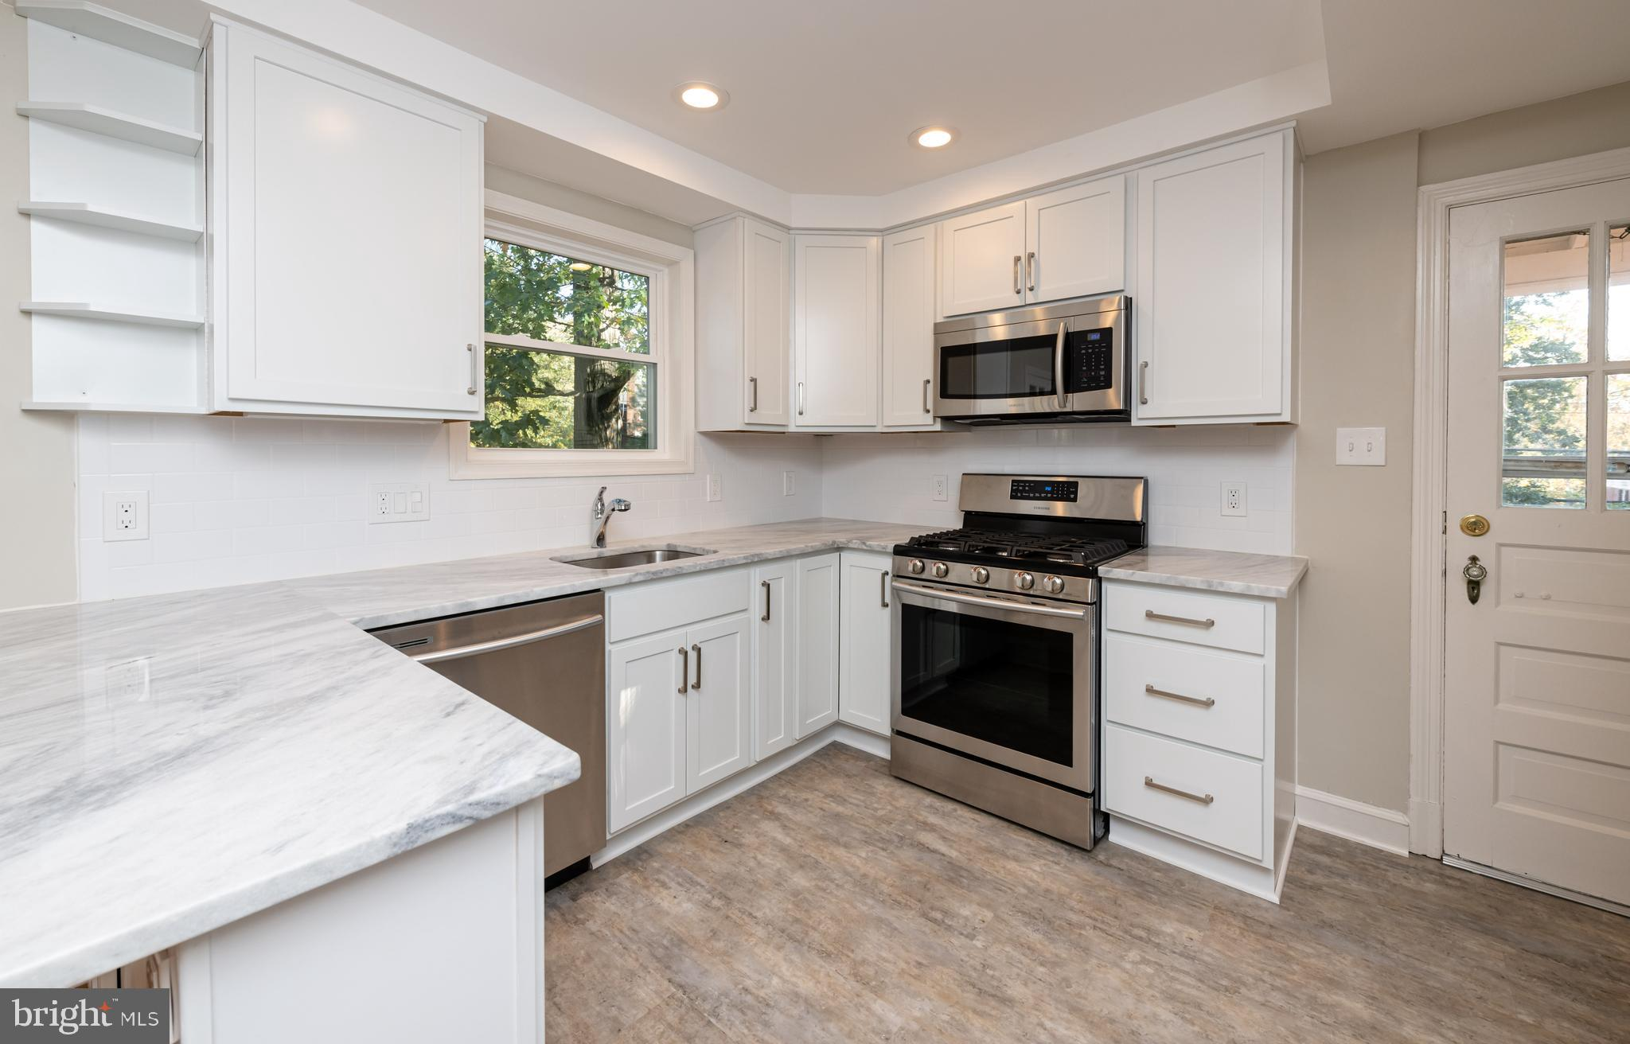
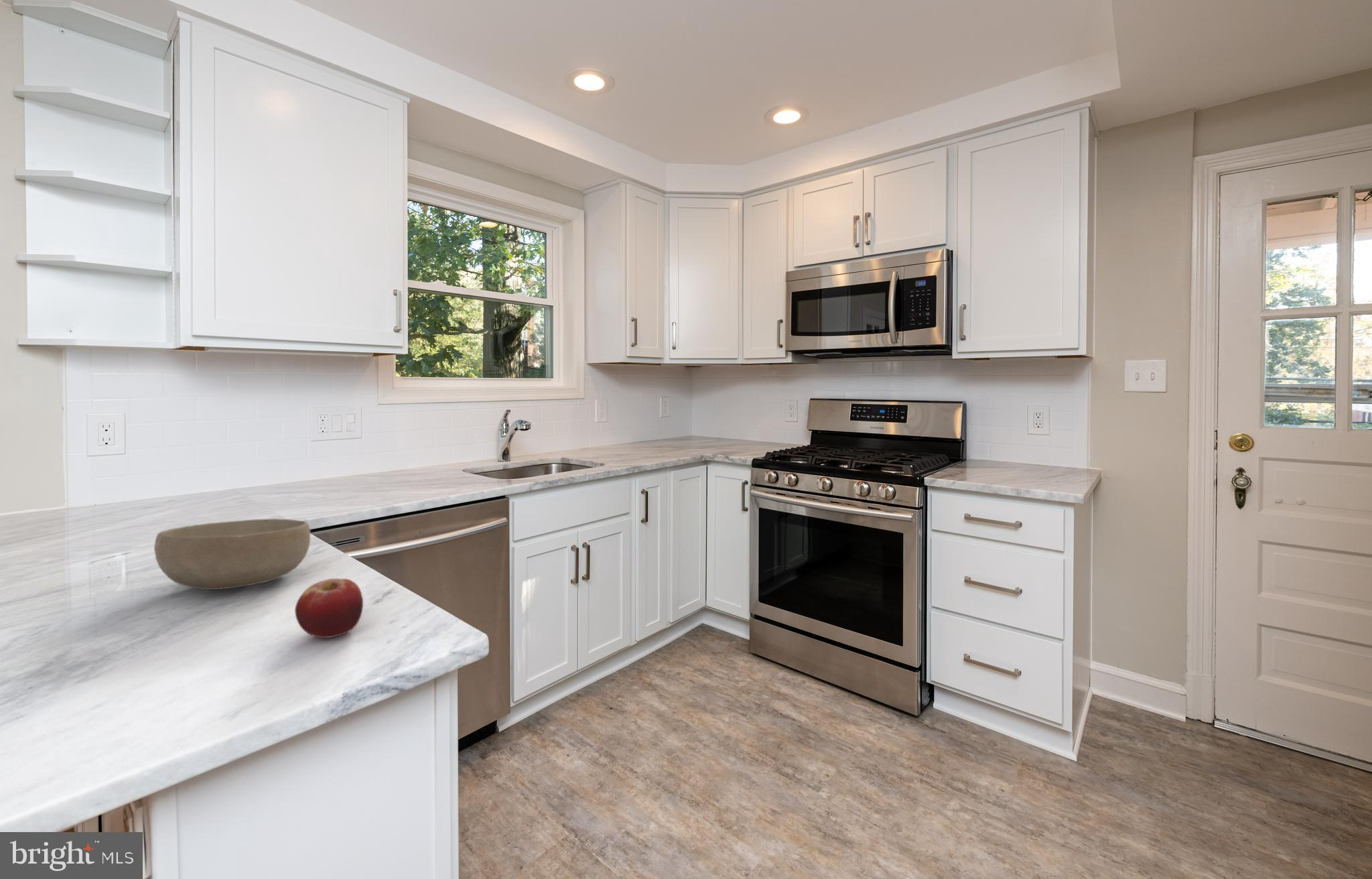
+ bowl [153,518,311,590]
+ fruit [294,578,364,638]
